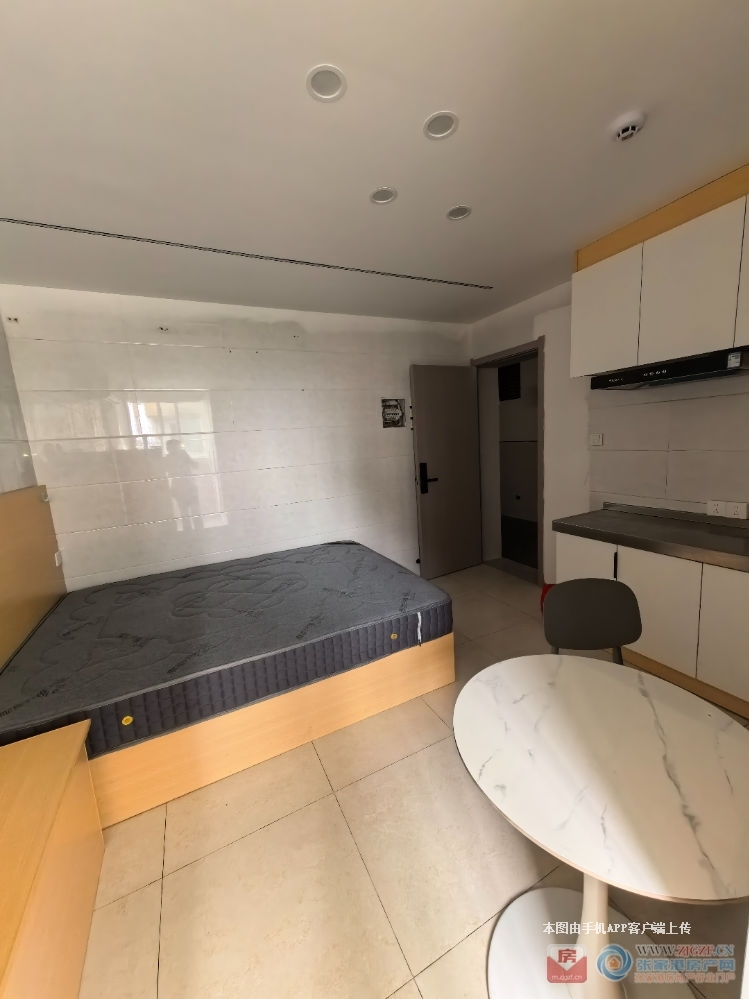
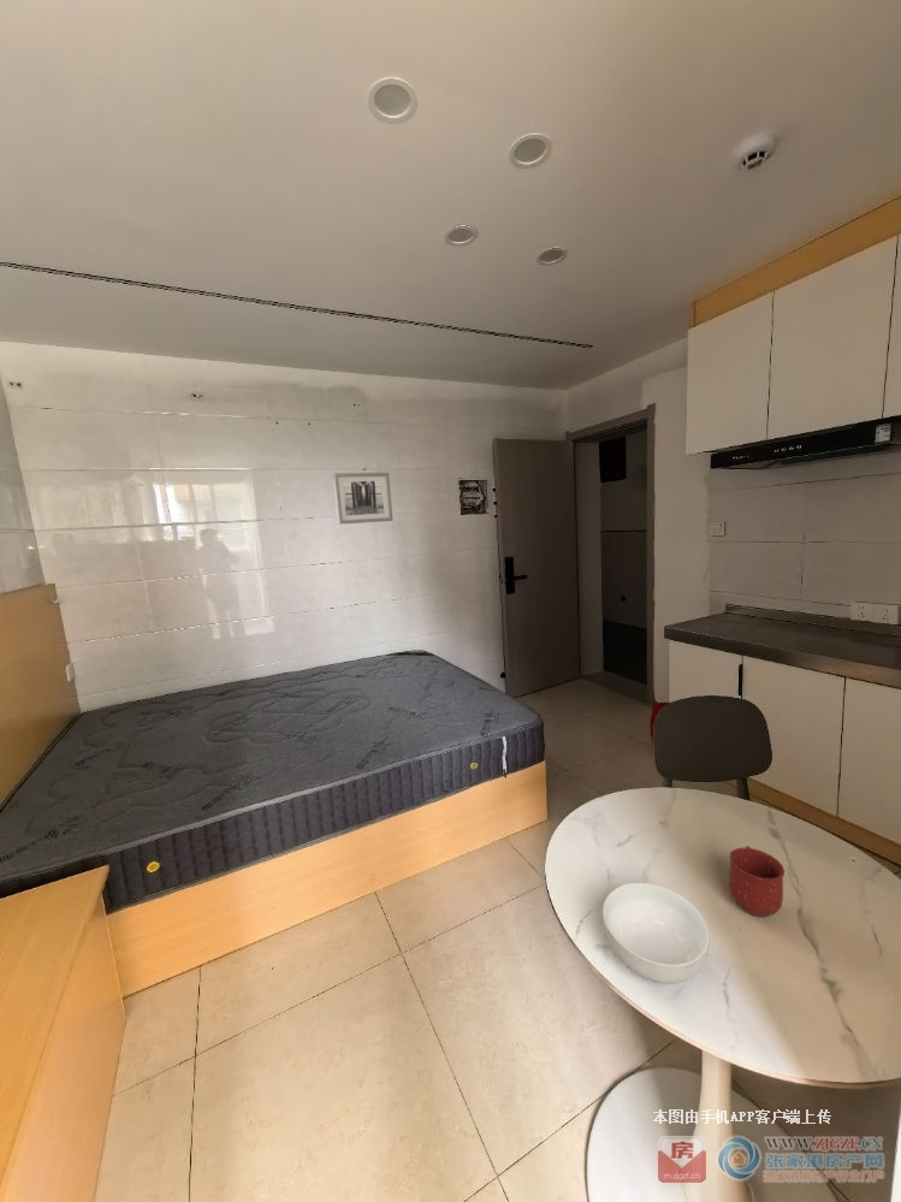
+ mug [728,845,786,918]
+ cereal bowl [601,882,711,984]
+ wall art [332,472,393,526]
